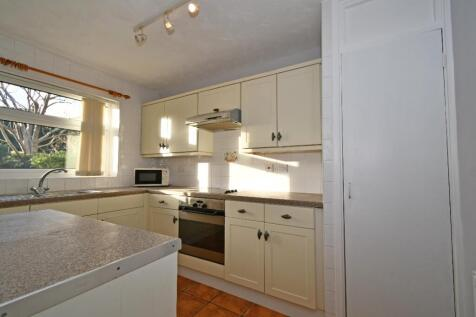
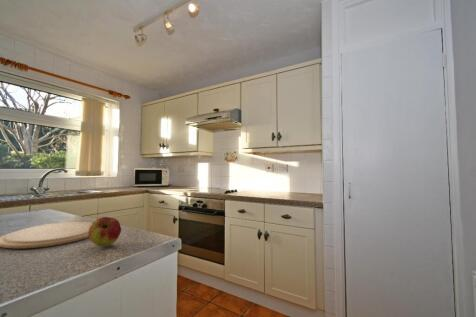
+ apple [88,216,122,247]
+ plate [0,221,93,249]
